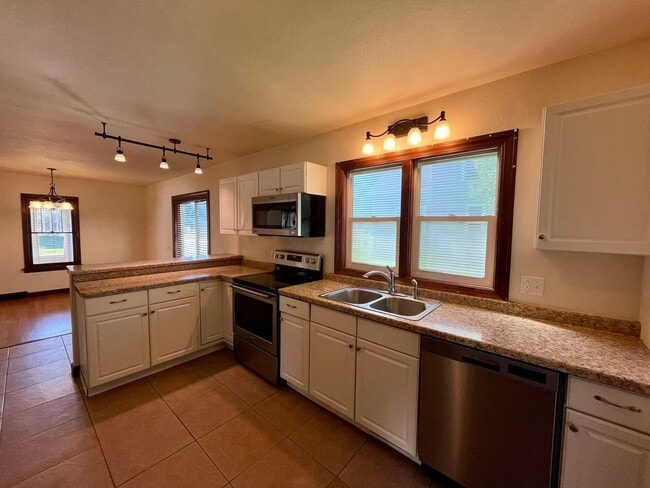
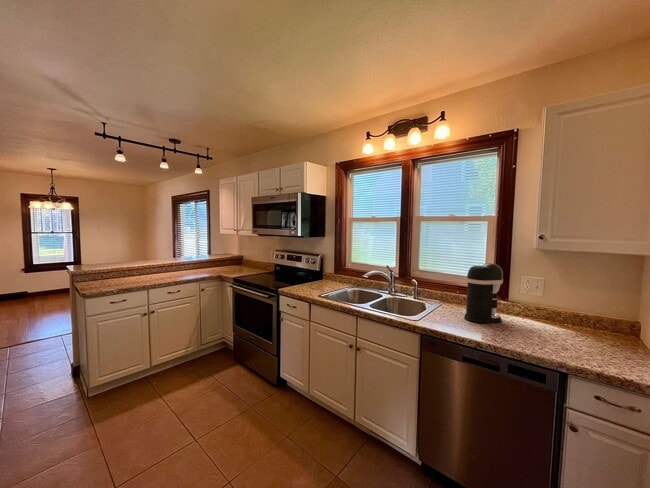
+ coffee maker [463,262,504,325]
